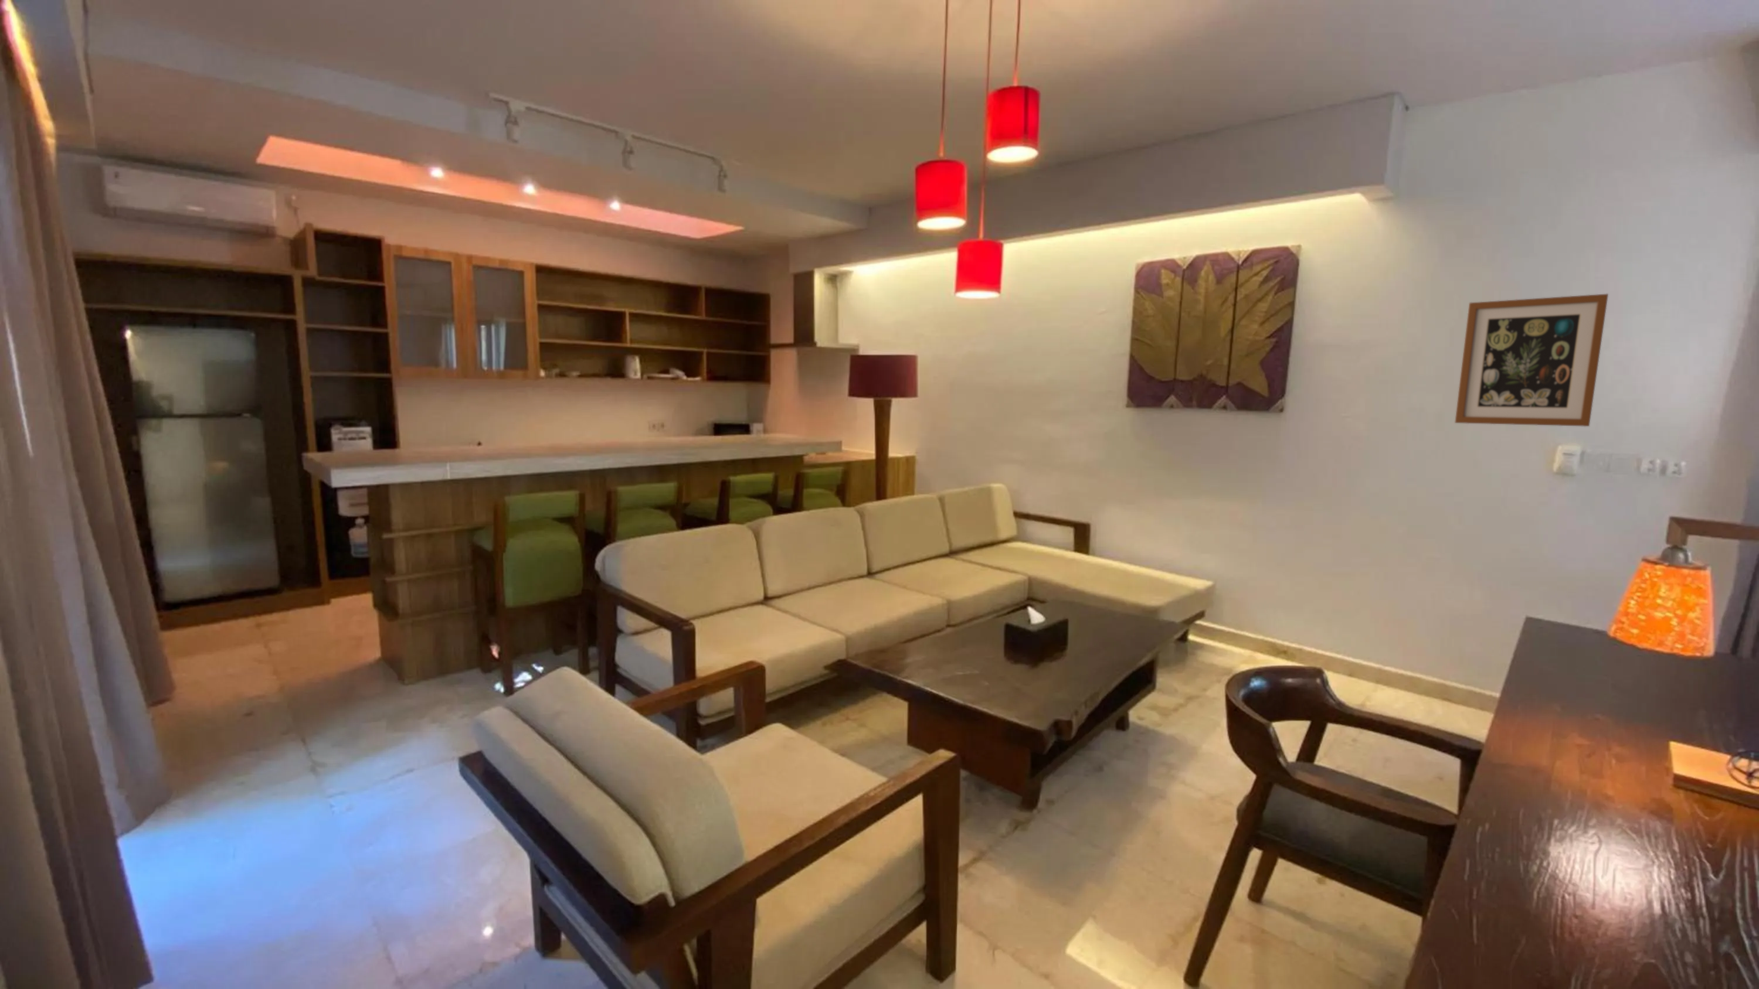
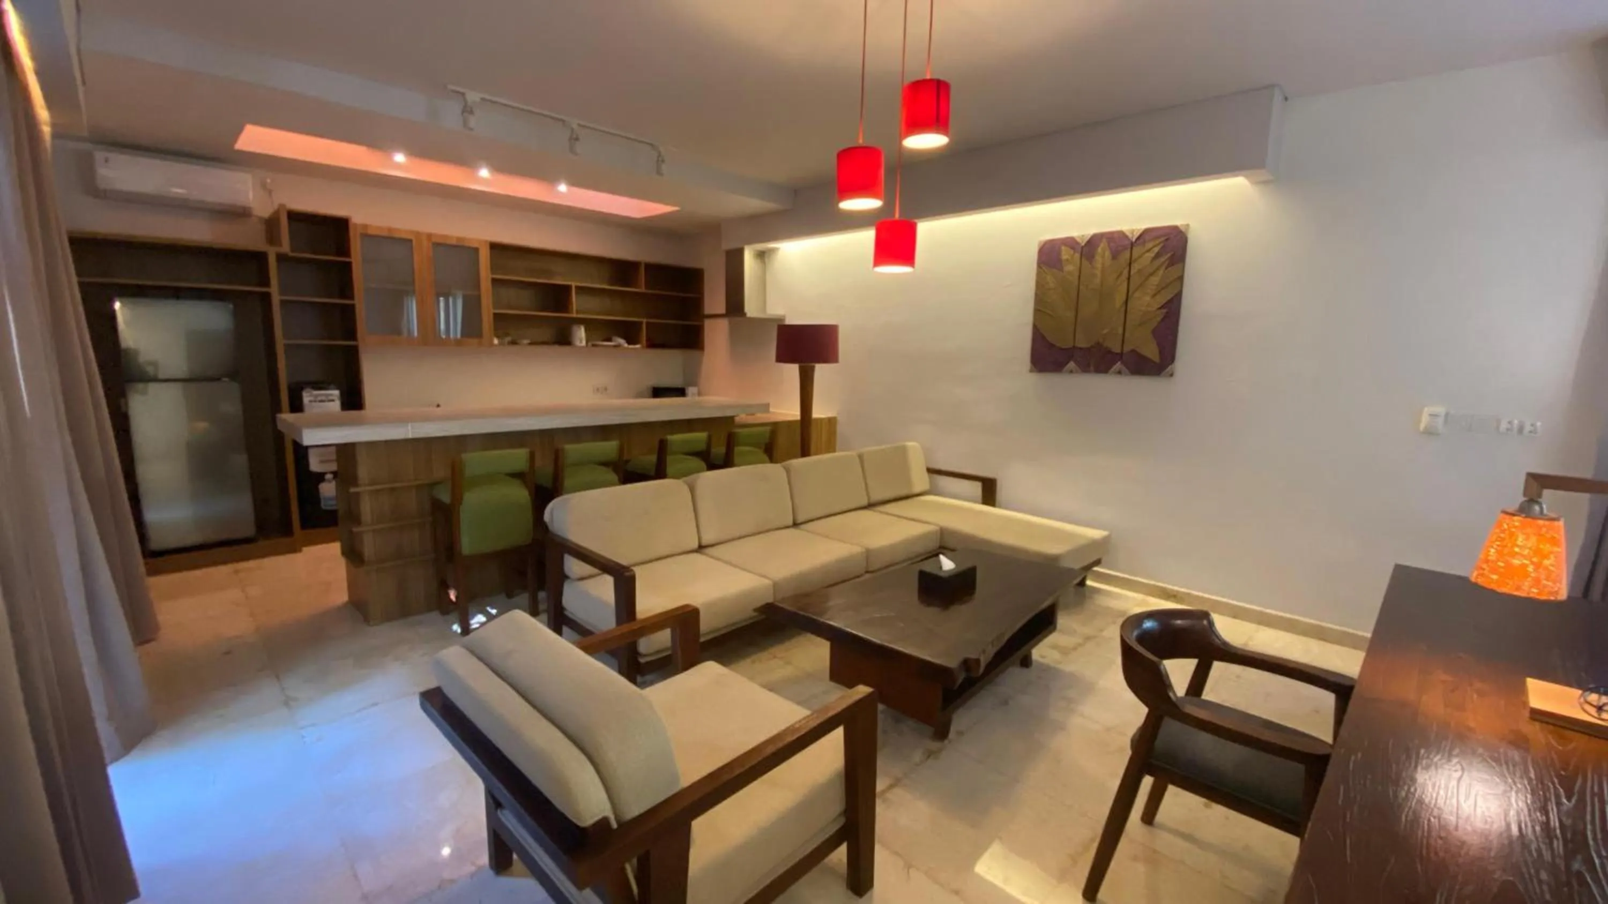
- wall art [1455,293,1609,427]
